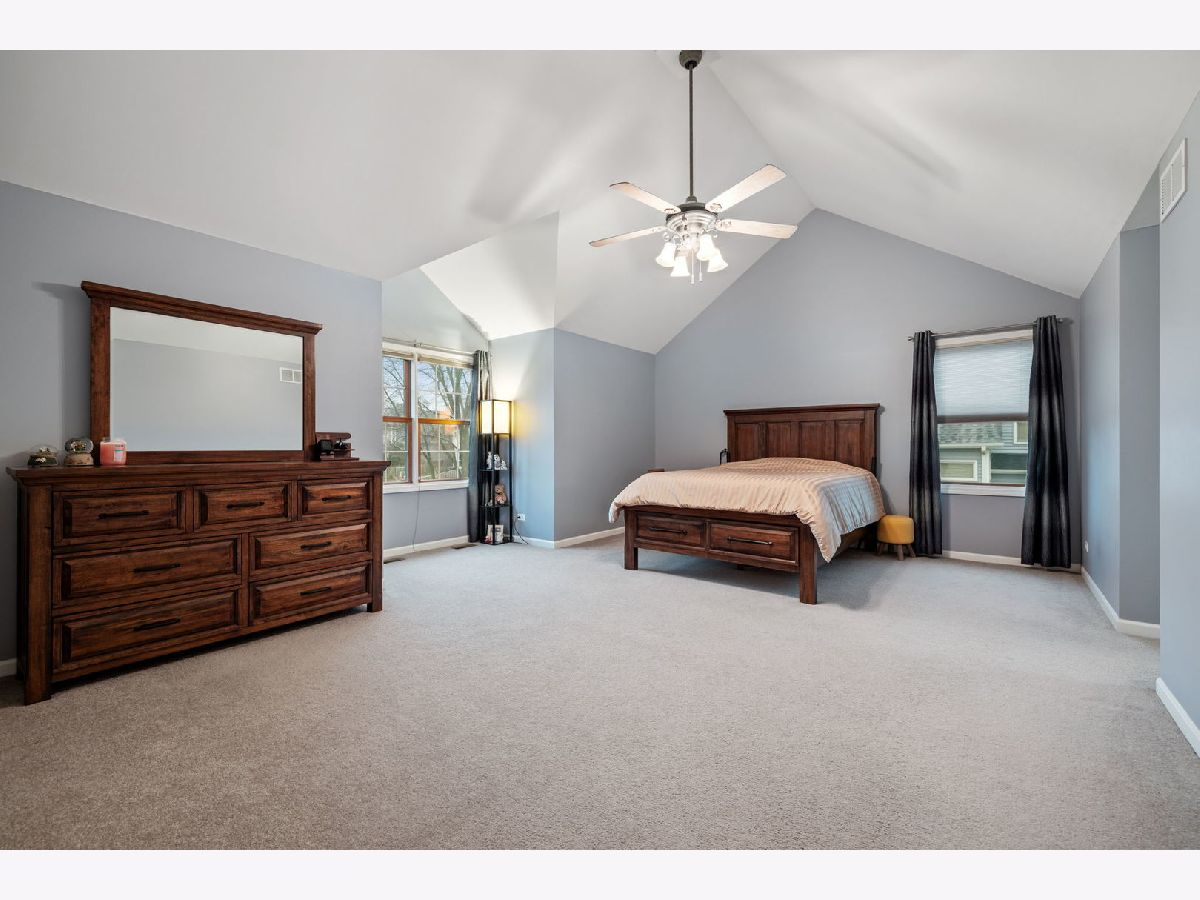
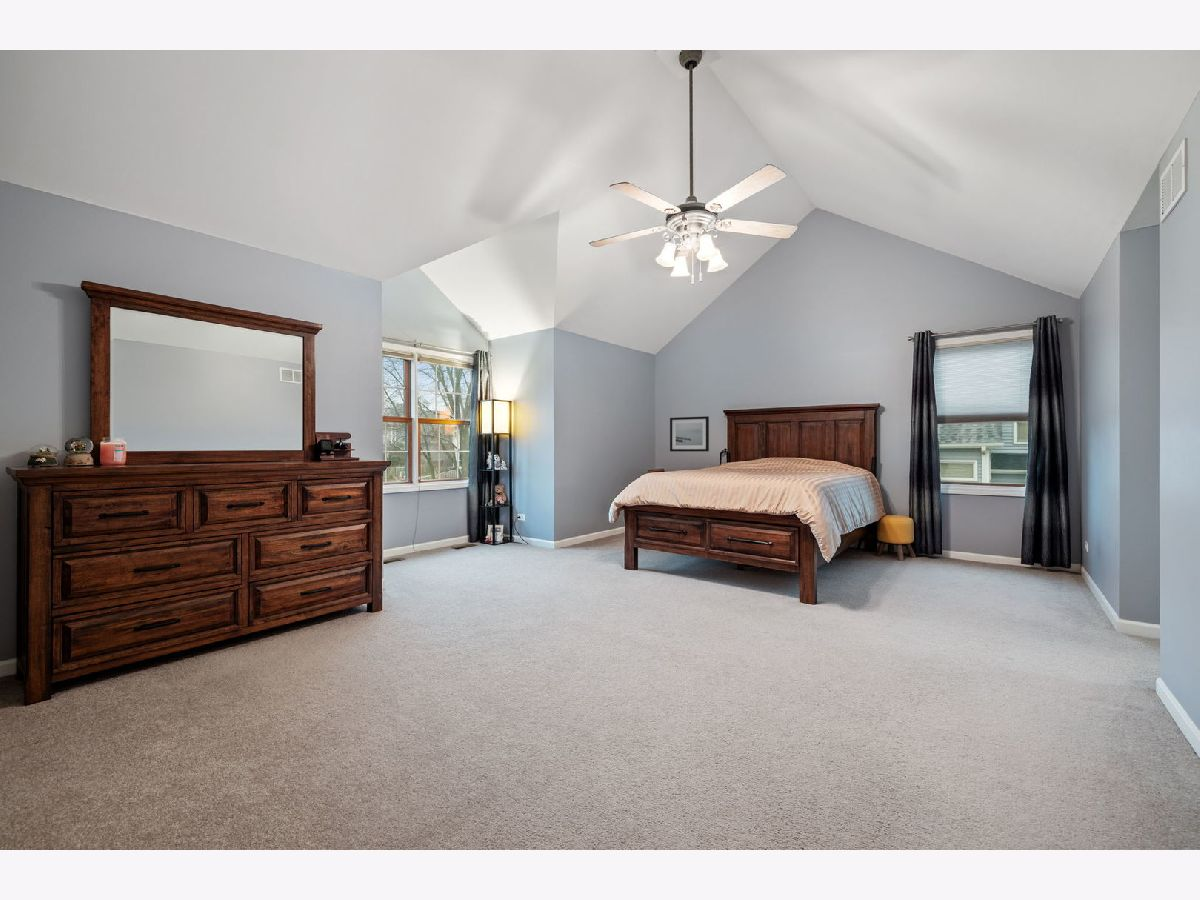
+ wall art [669,415,710,452]
